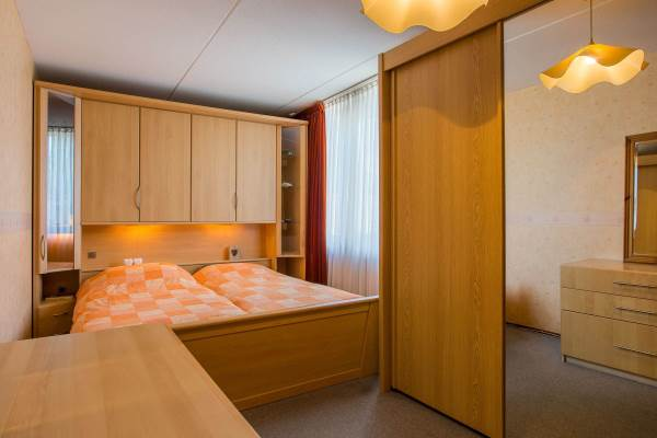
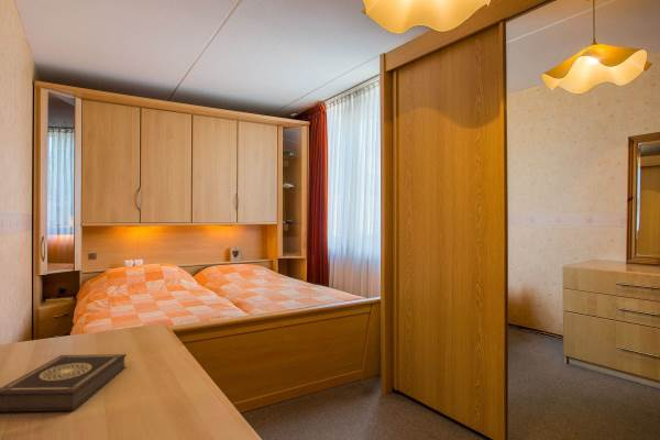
+ book [0,353,128,413]
